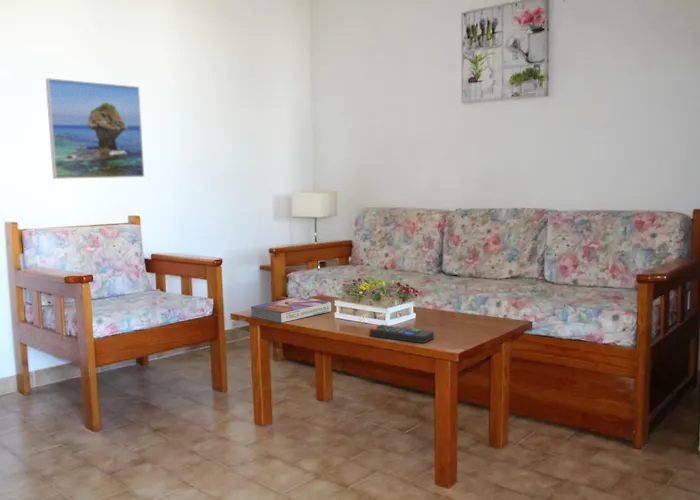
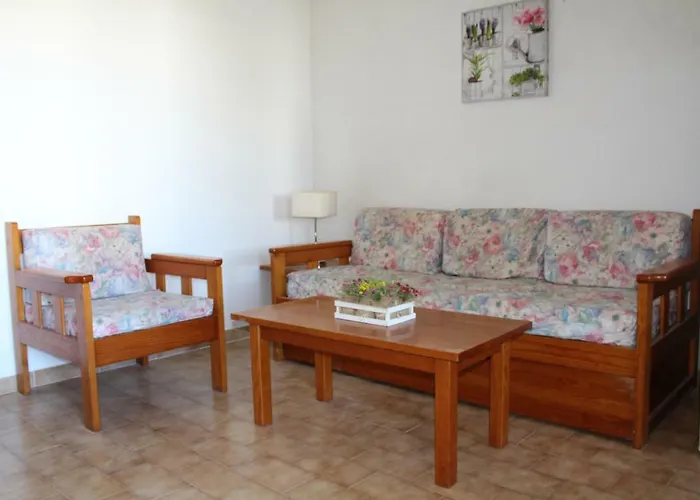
- remote control [369,324,435,344]
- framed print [45,77,145,180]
- textbook [250,296,332,324]
